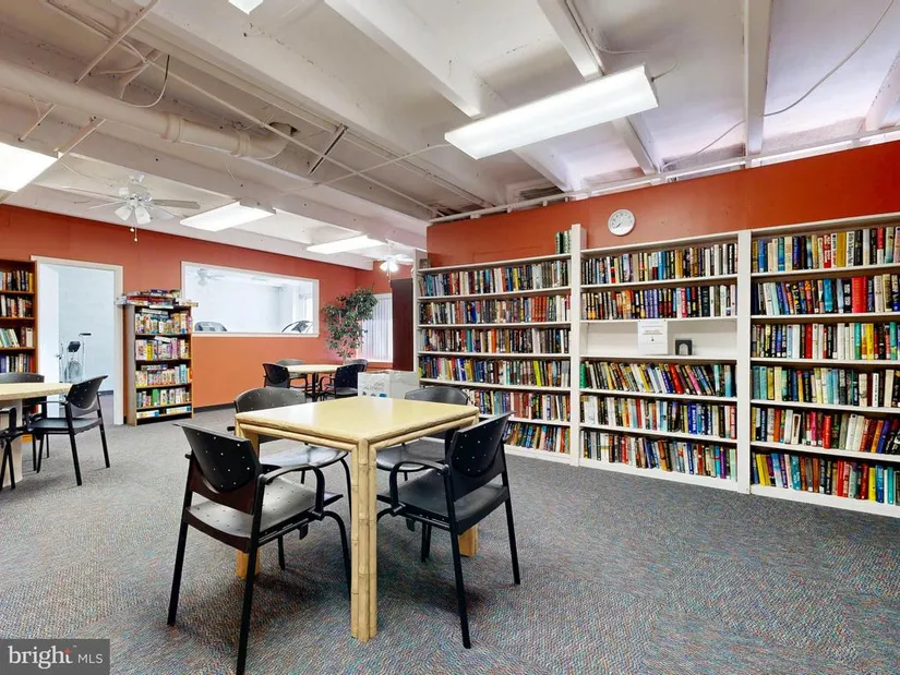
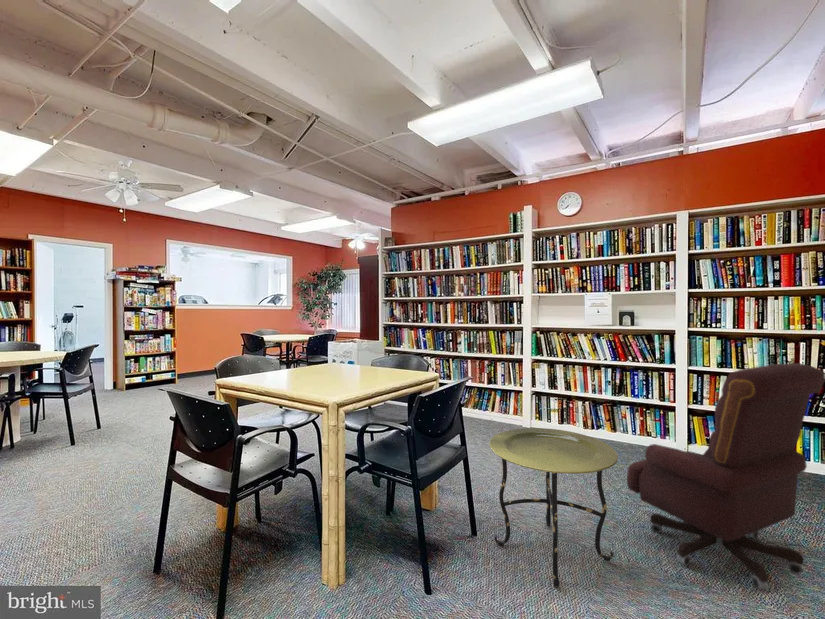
+ office chair [626,362,825,590]
+ side table [488,427,619,589]
